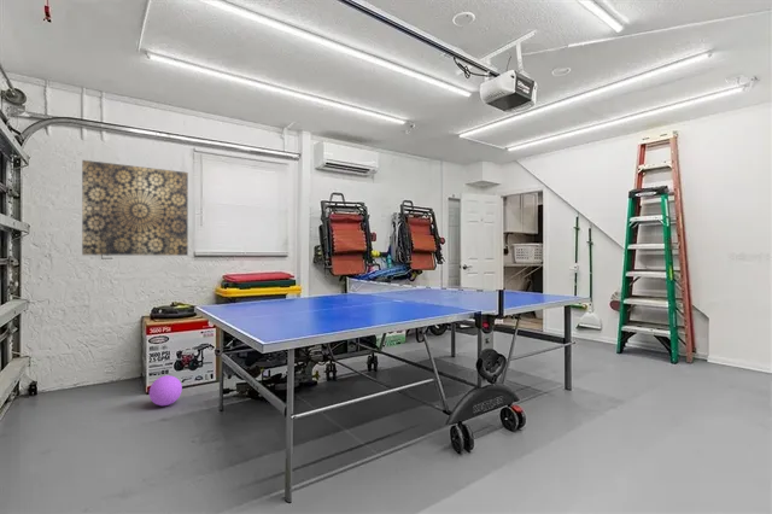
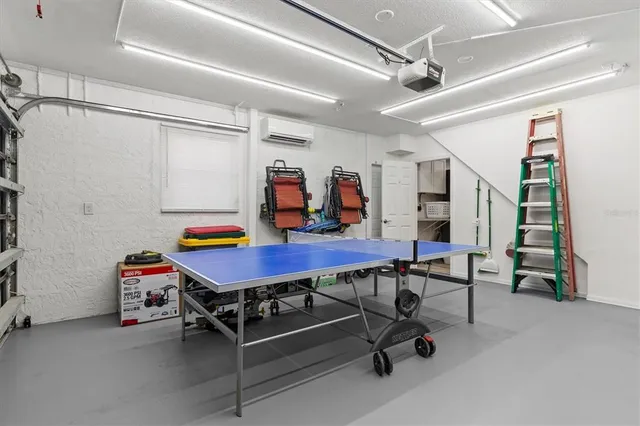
- wall art [81,159,189,257]
- ball [148,374,183,407]
